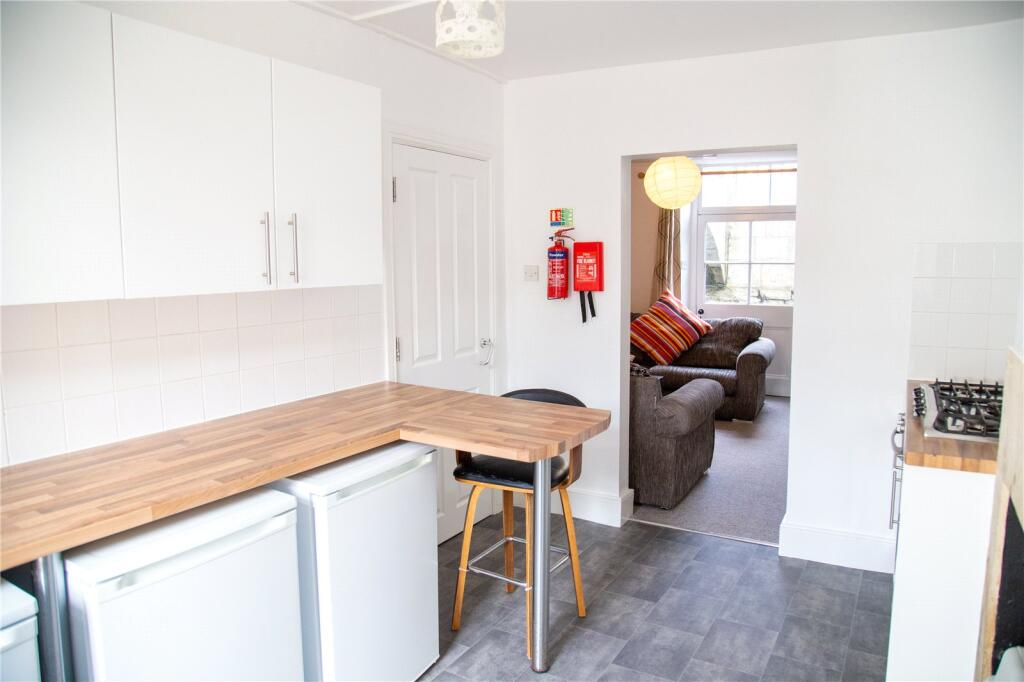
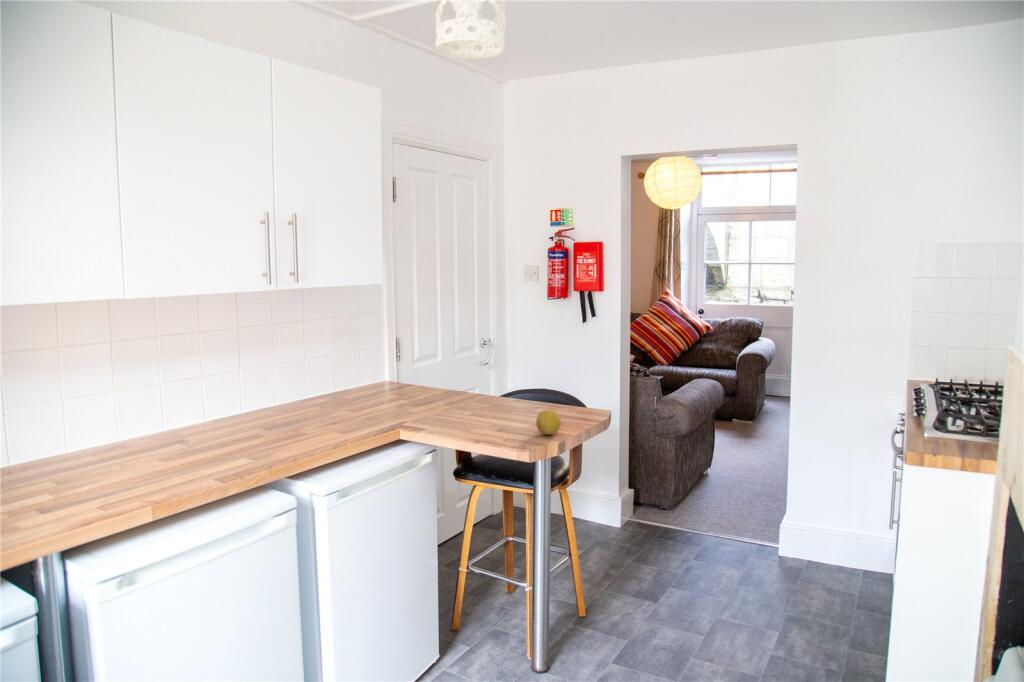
+ fruit [535,409,562,436]
